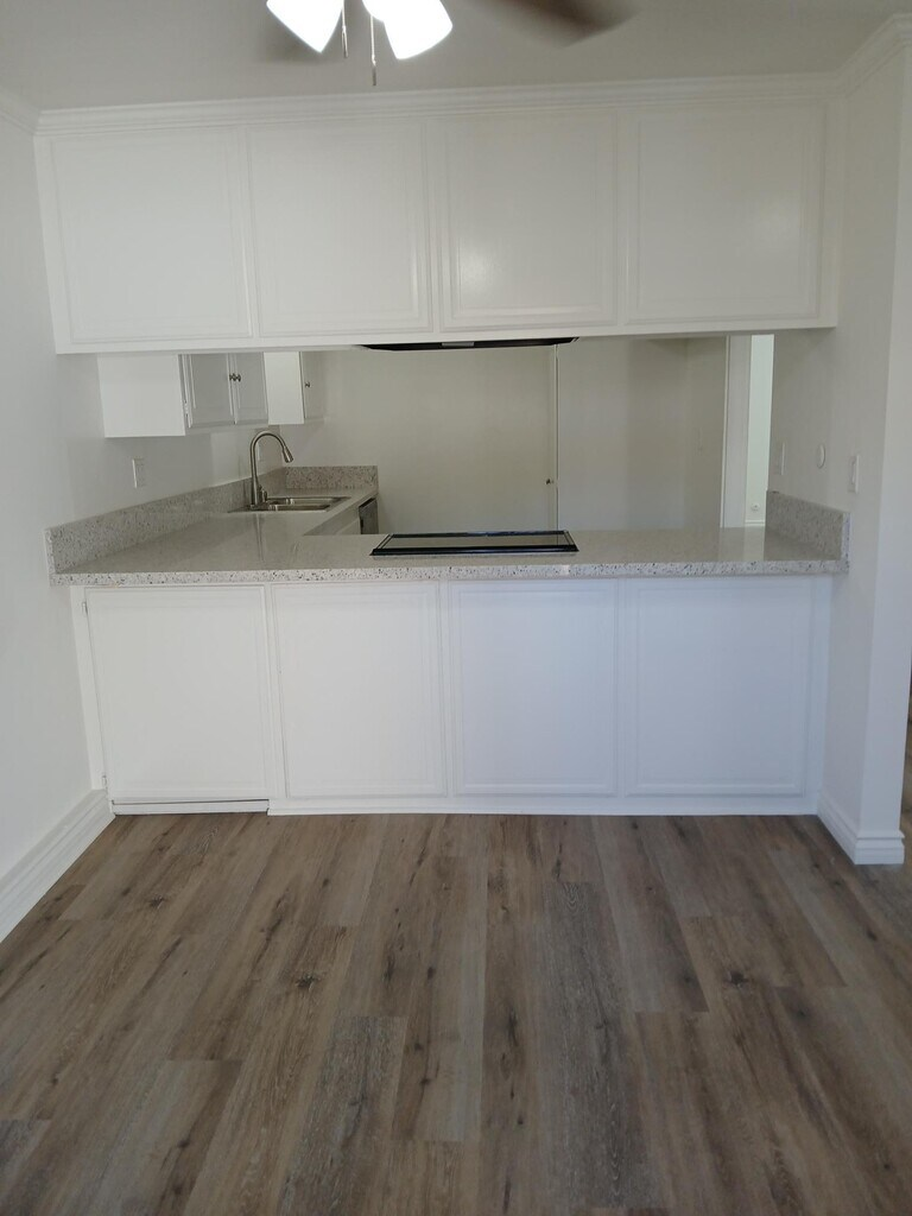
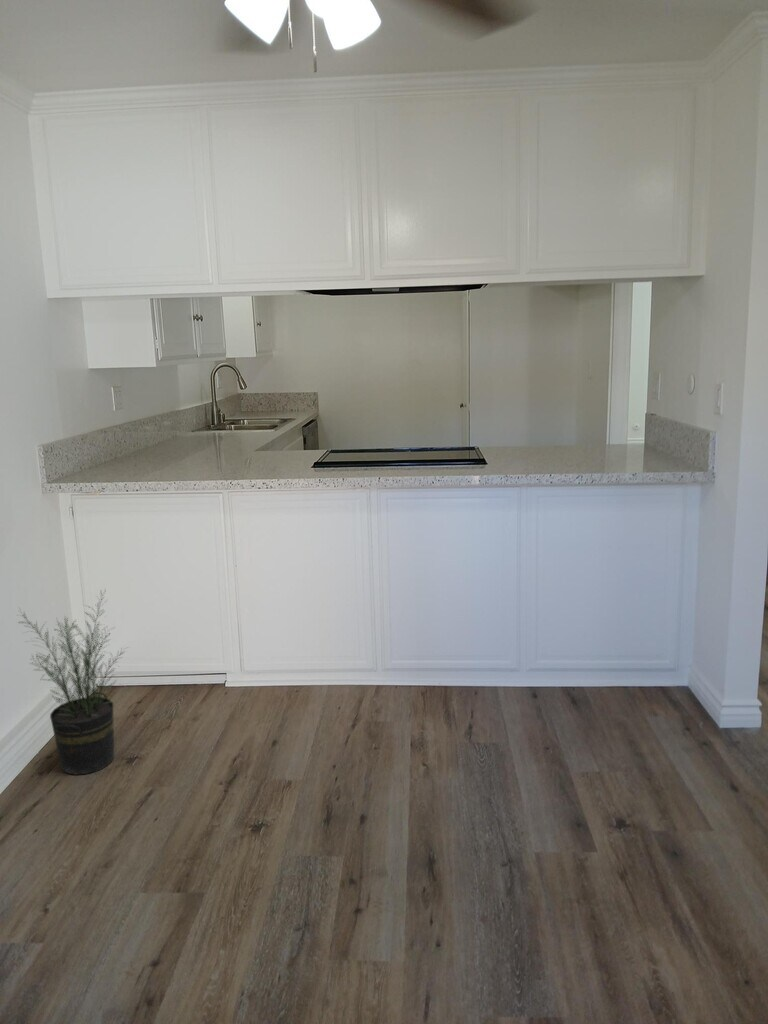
+ potted plant [17,588,131,776]
